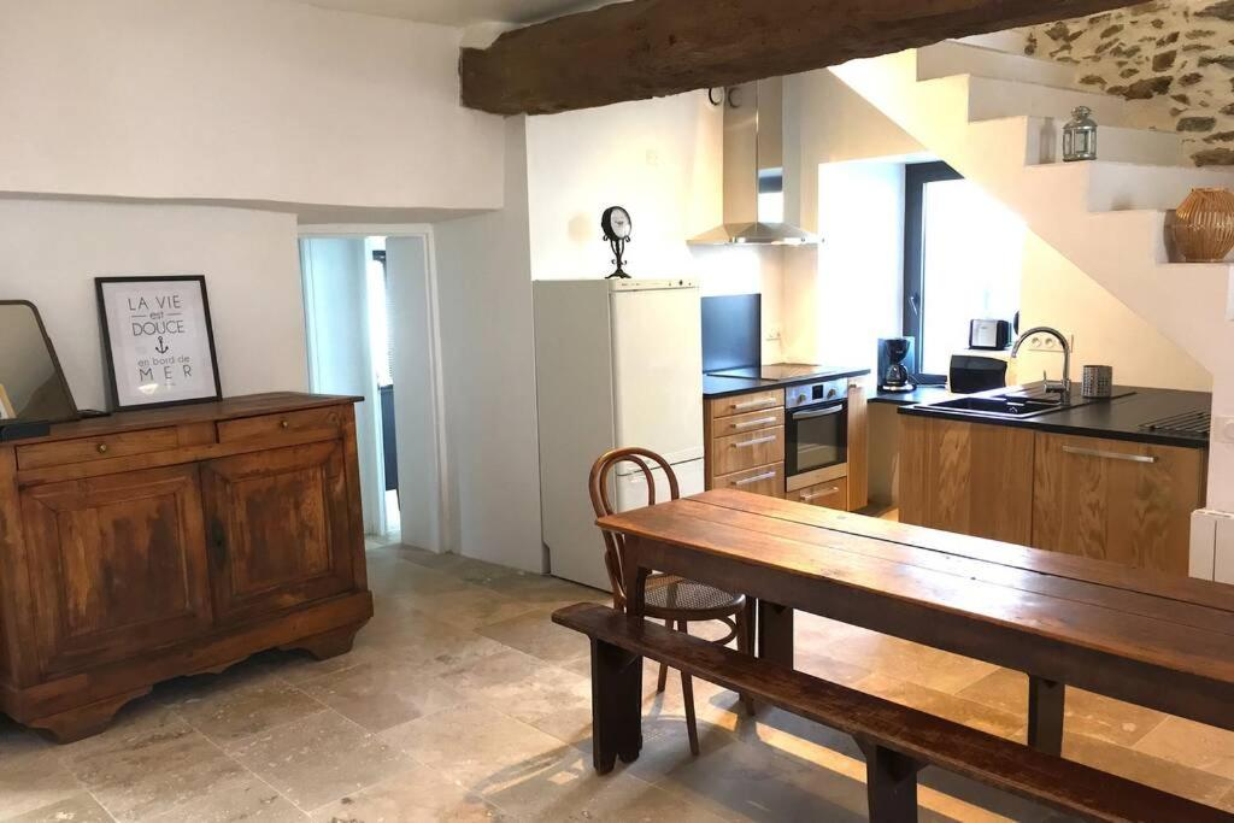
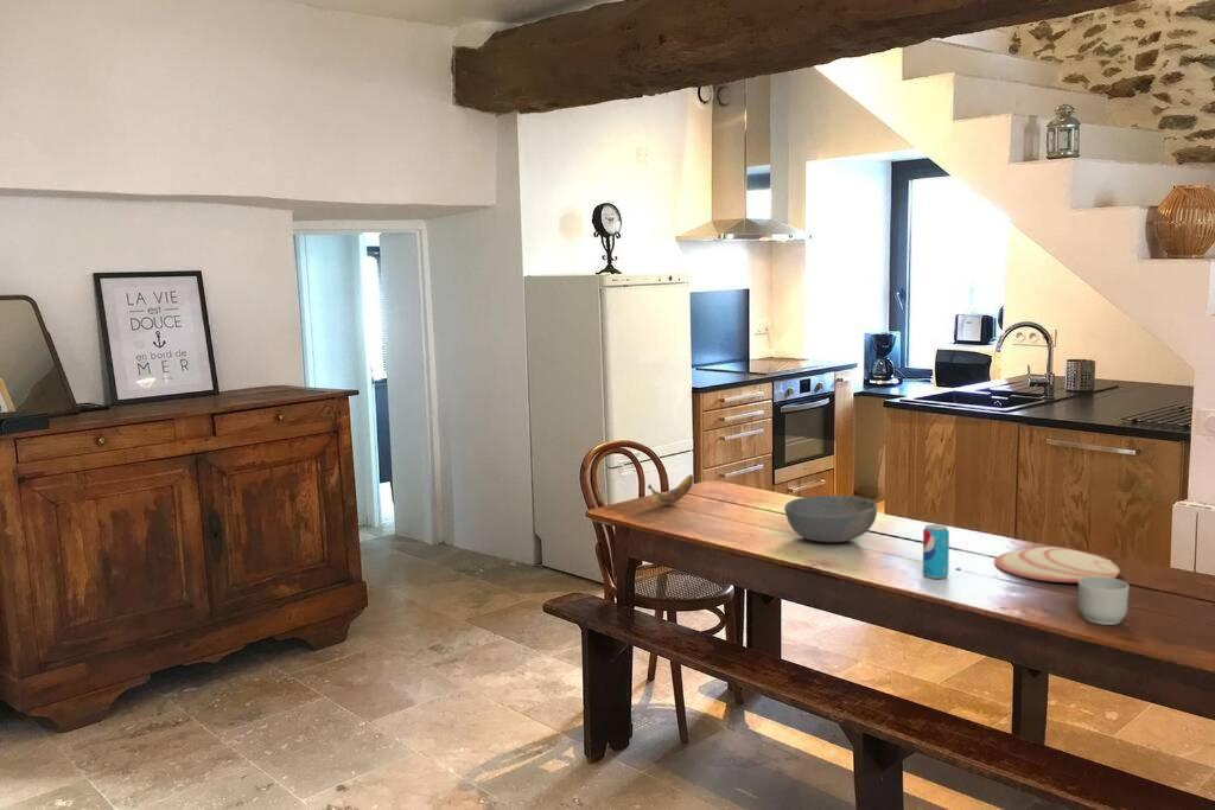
+ plate [993,546,1121,583]
+ mug [1077,576,1130,626]
+ beverage can [922,523,950,580]
+ banana [647,473,694,506]
+ bowl [783,495,878,543]
